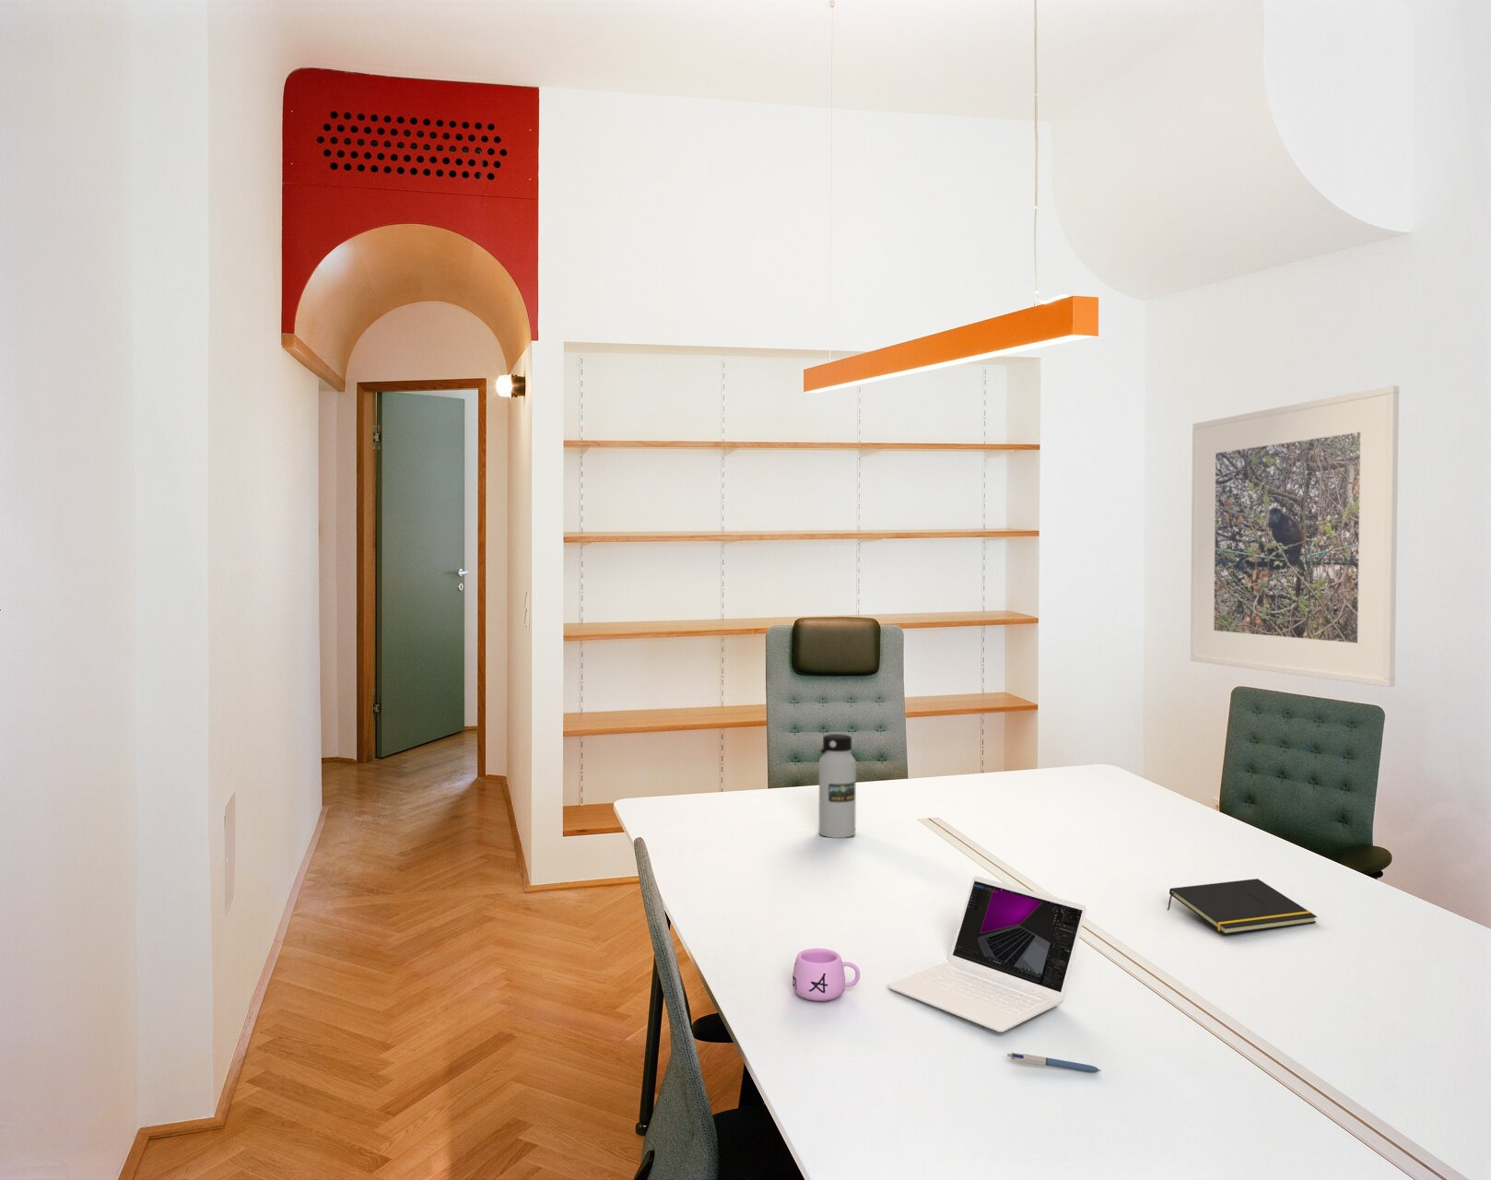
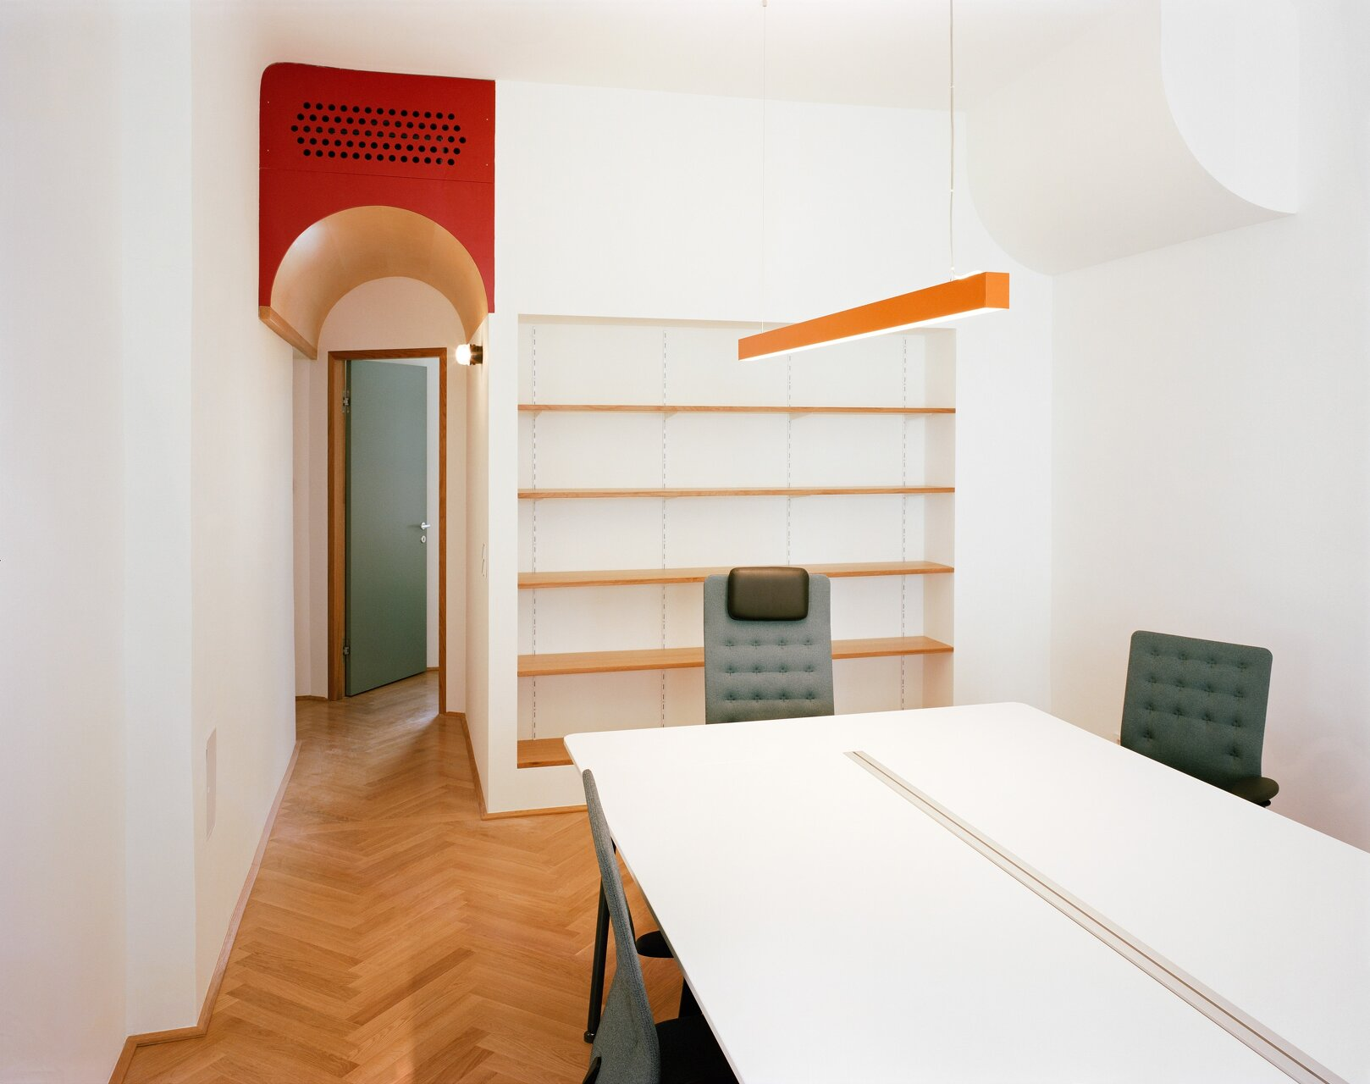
- notepad [1167,877,1318,934]
- pen [1006,1052,1103,1073]
- water bottle [818,733,857,839]
- laptop [887,875,1087,1032]
- mug [791,948,860,1002]
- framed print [1190,385,1400,687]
